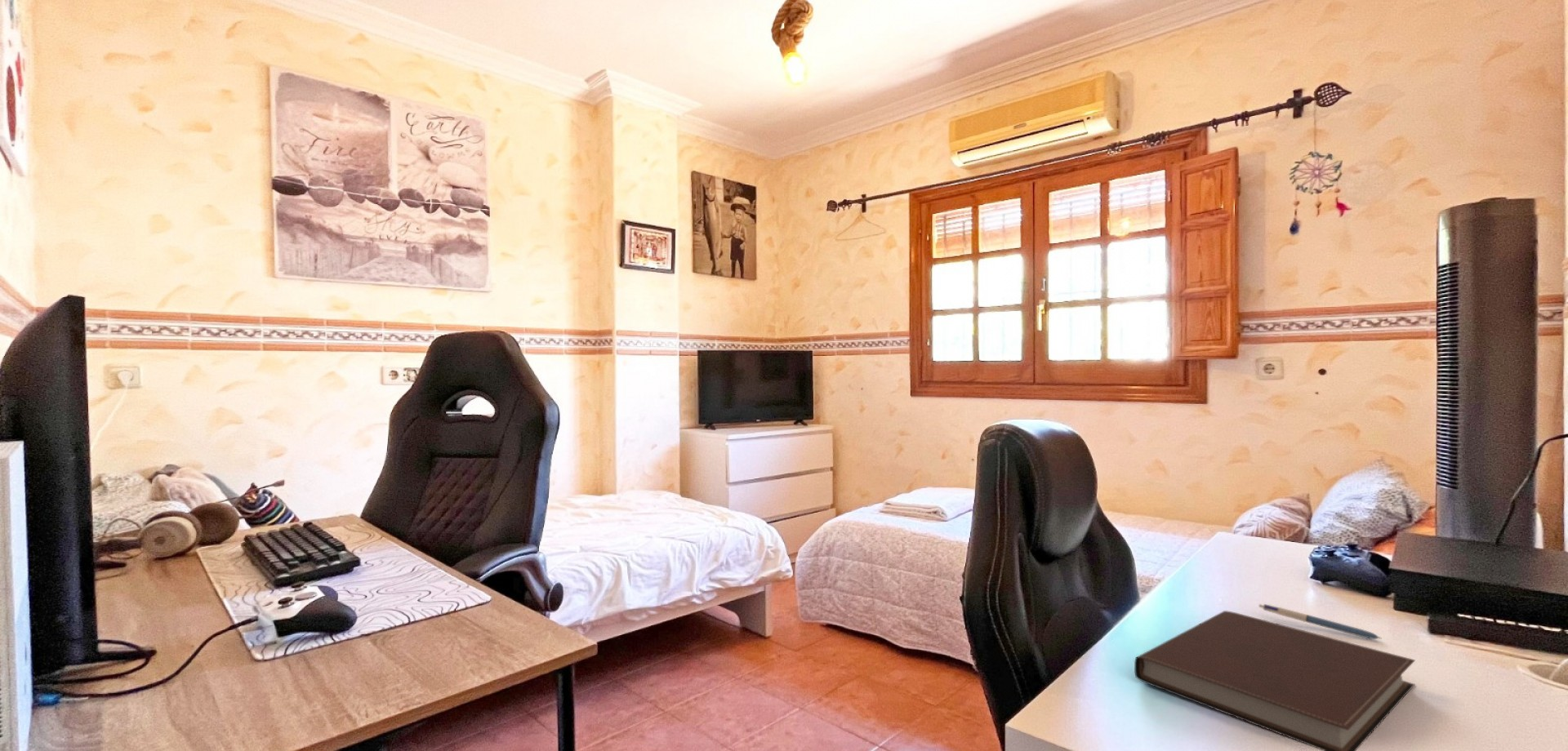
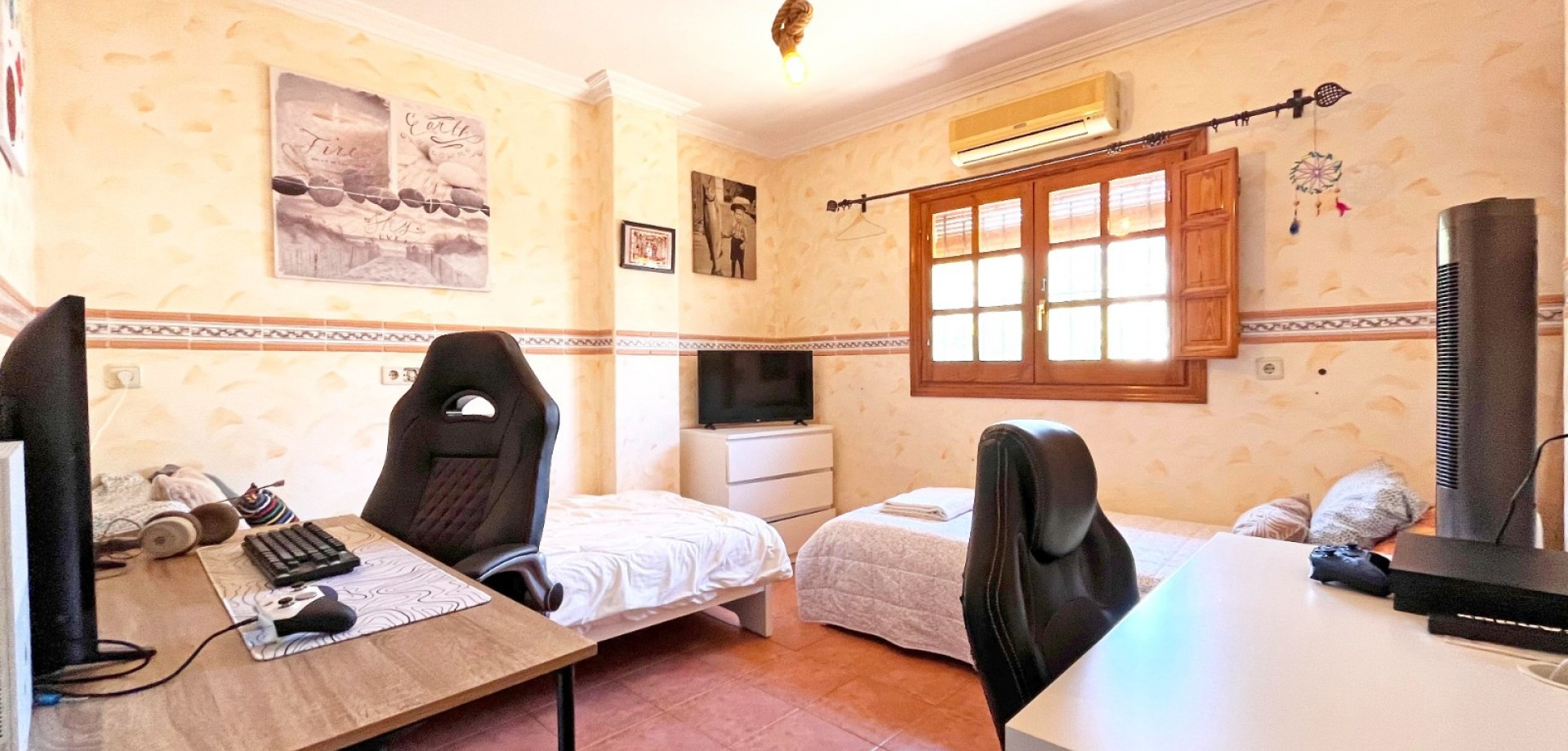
- pen [1258,603,1382,640]
- notebook [1134,610,1416,751]
